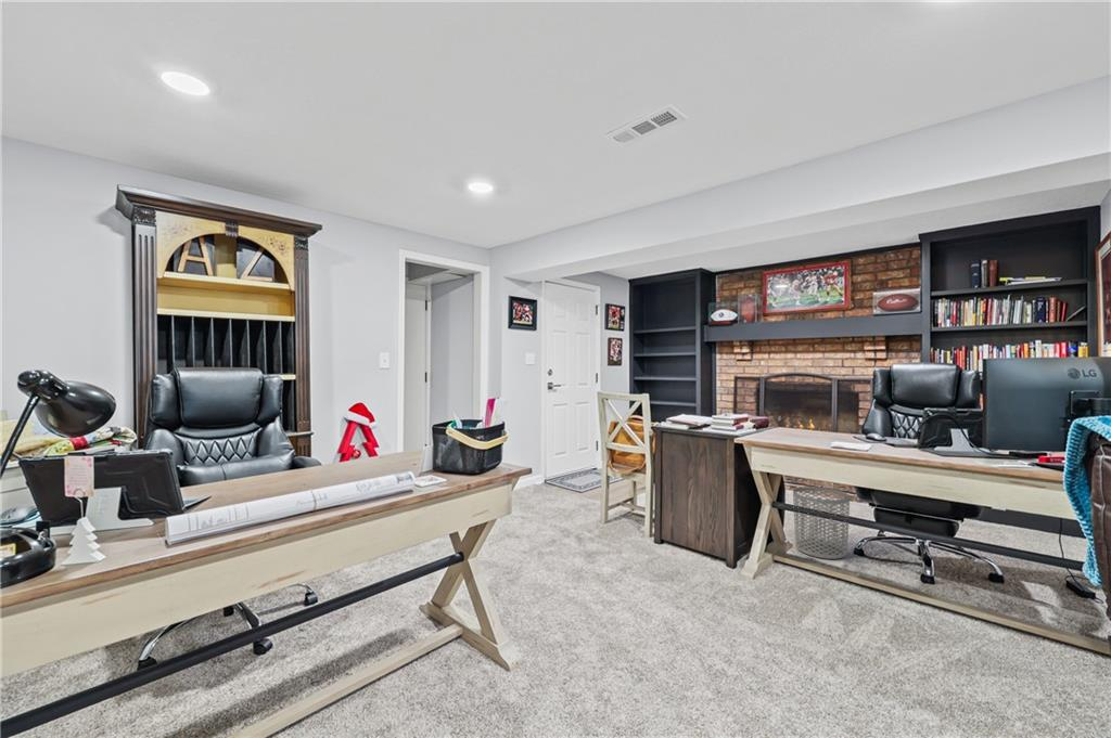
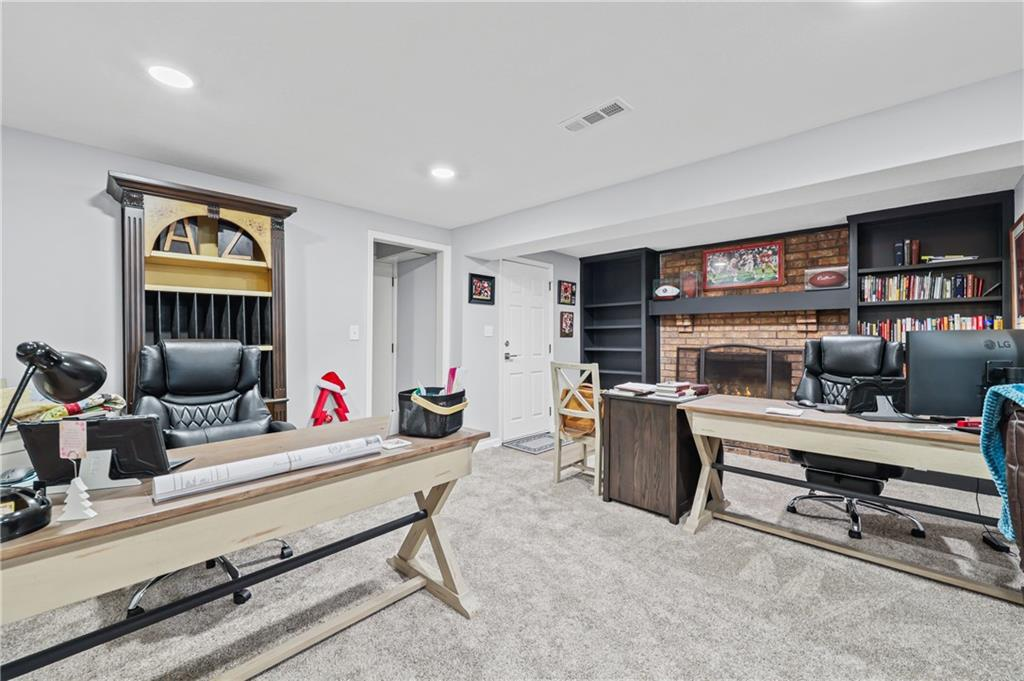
- waste bin [792,485,851,560]
